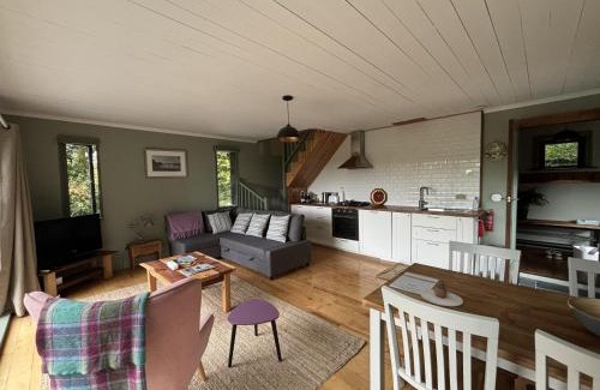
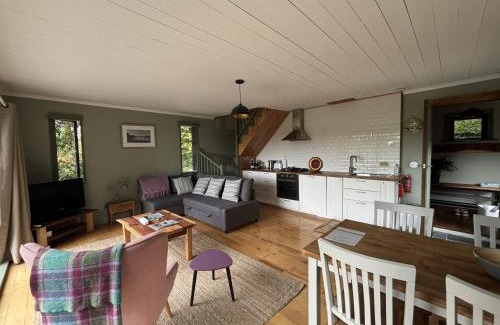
- teapot [419,278,464,307]
